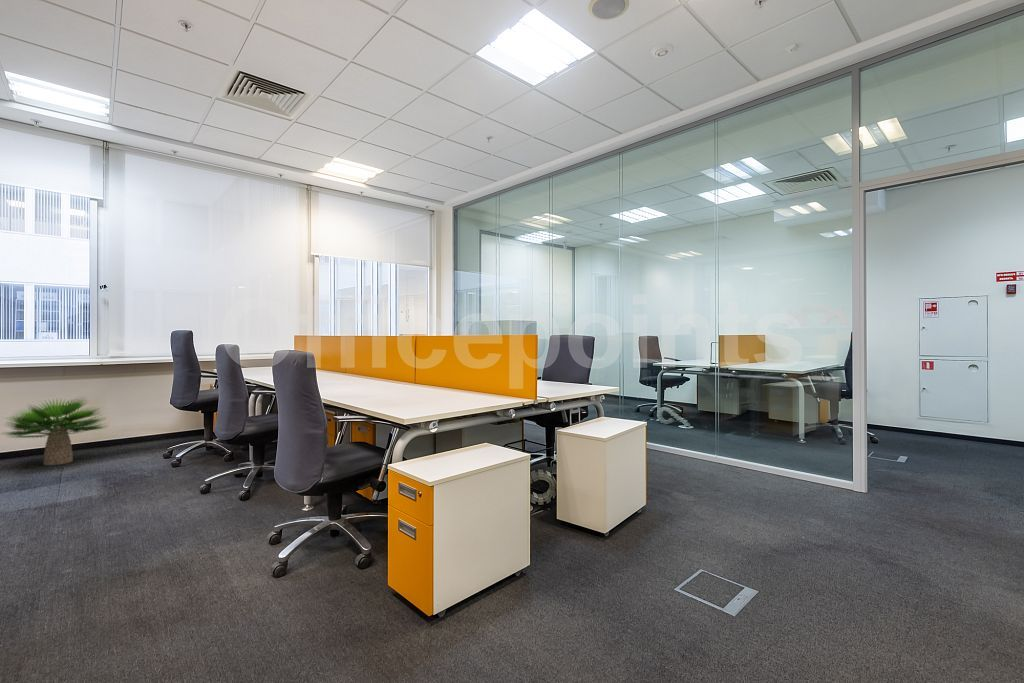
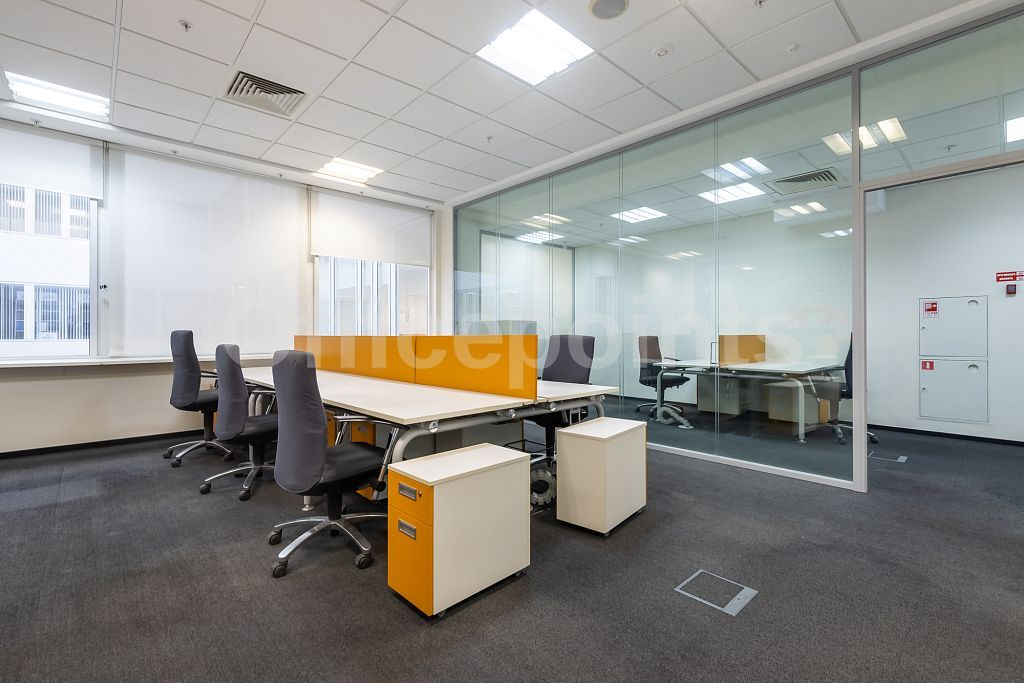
- potted plant [0,395,109,466]
